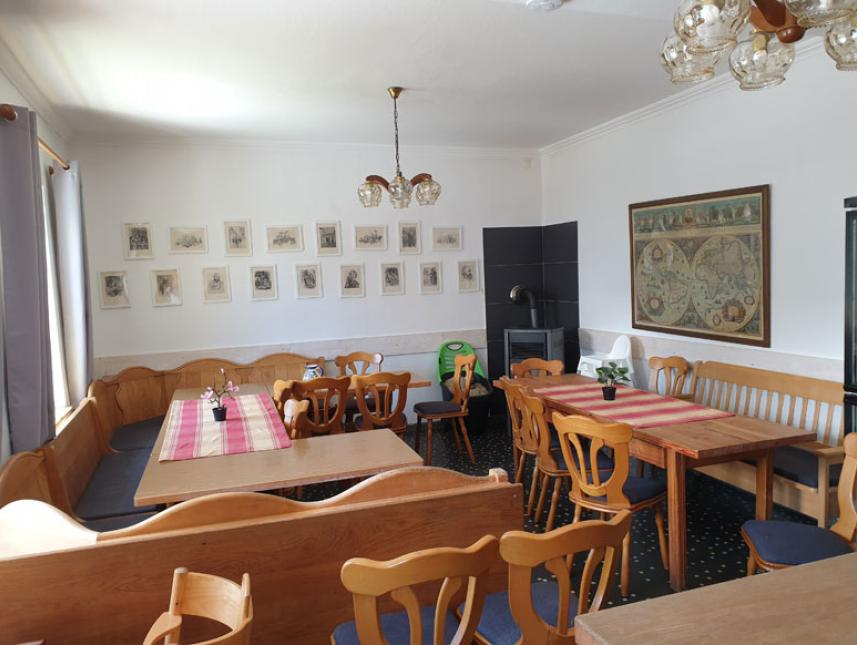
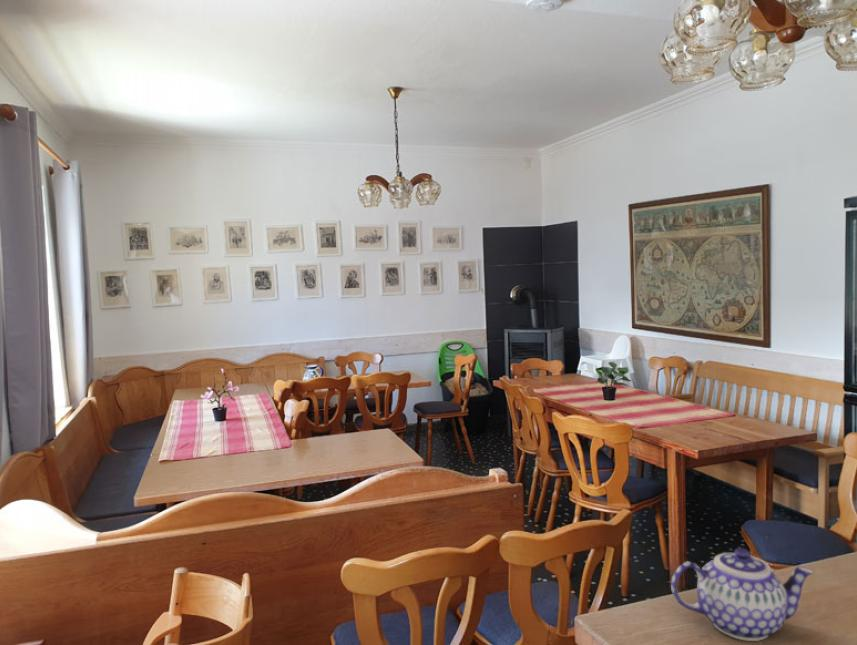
+ teapot [670,547,815,642]
